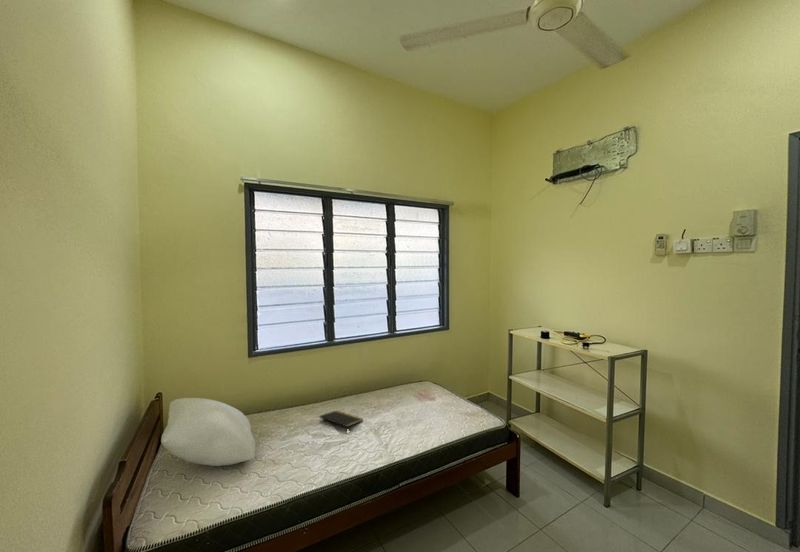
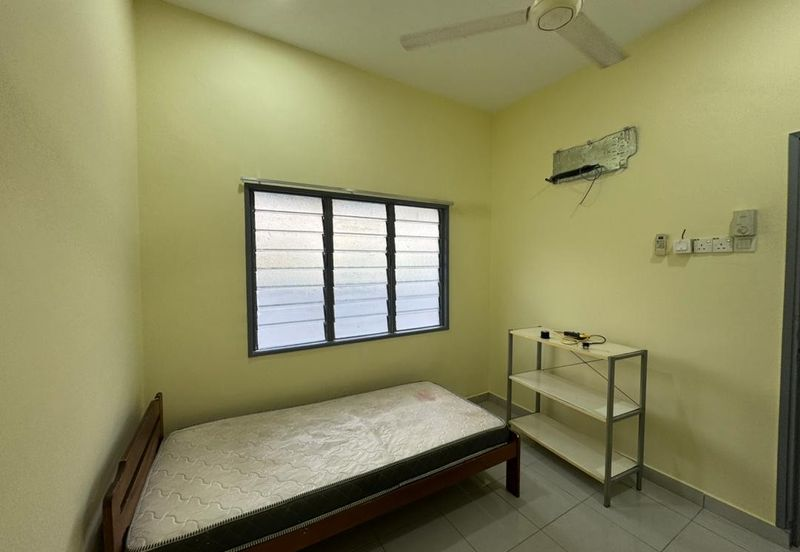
- pillow [160,397,257,467]
- notepad [319,409,364,428]
